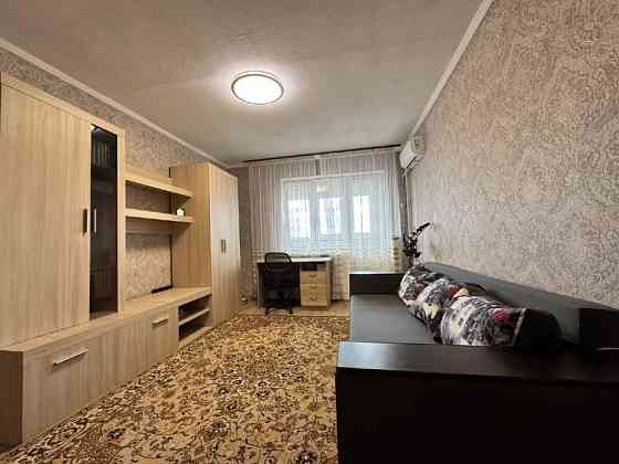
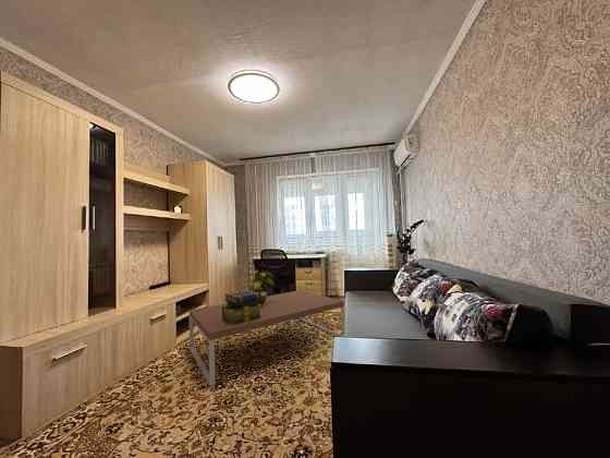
+ potted plant [243,269,276,306]
+ coffee table [188,289,345,387]
+ stack of books [222,289,261,325]
